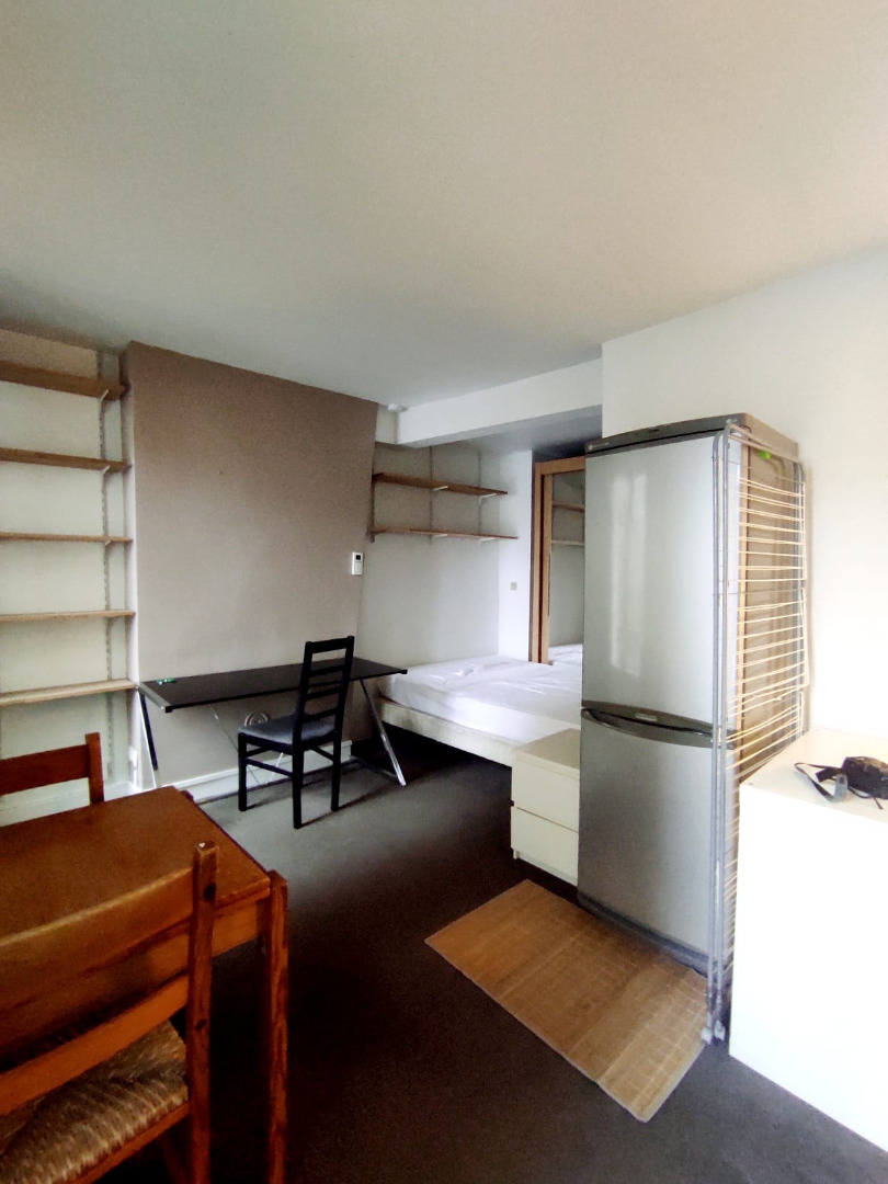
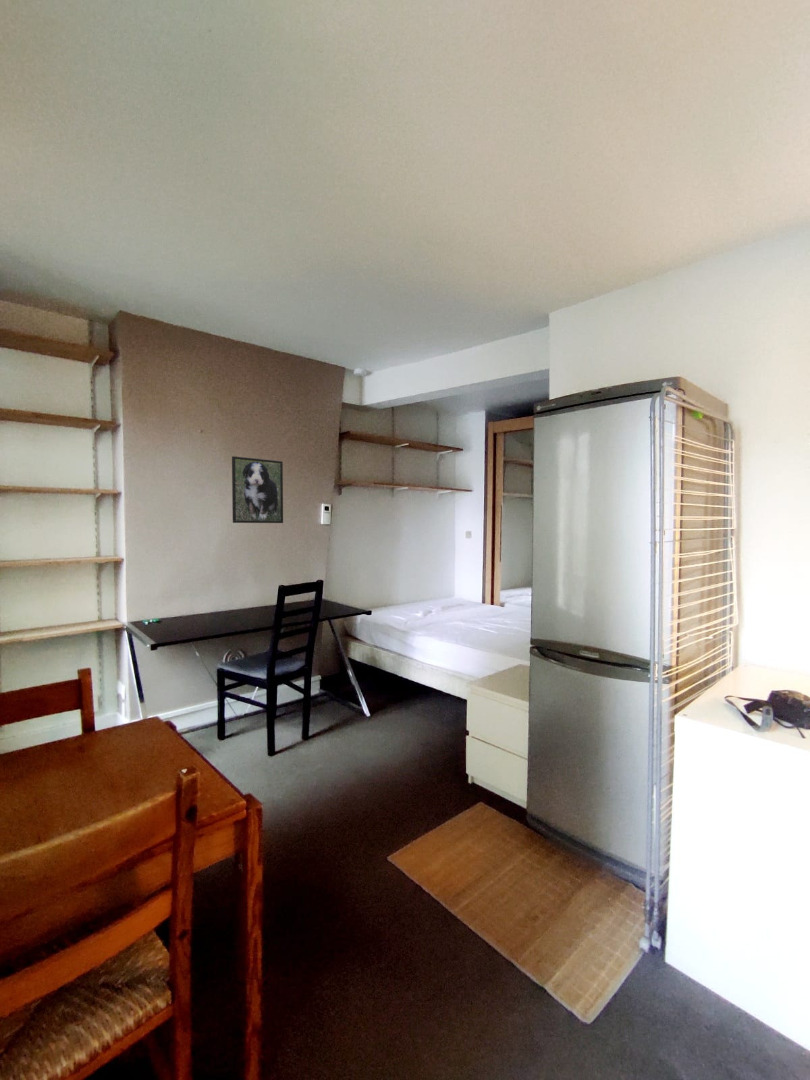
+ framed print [231,455,284,524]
